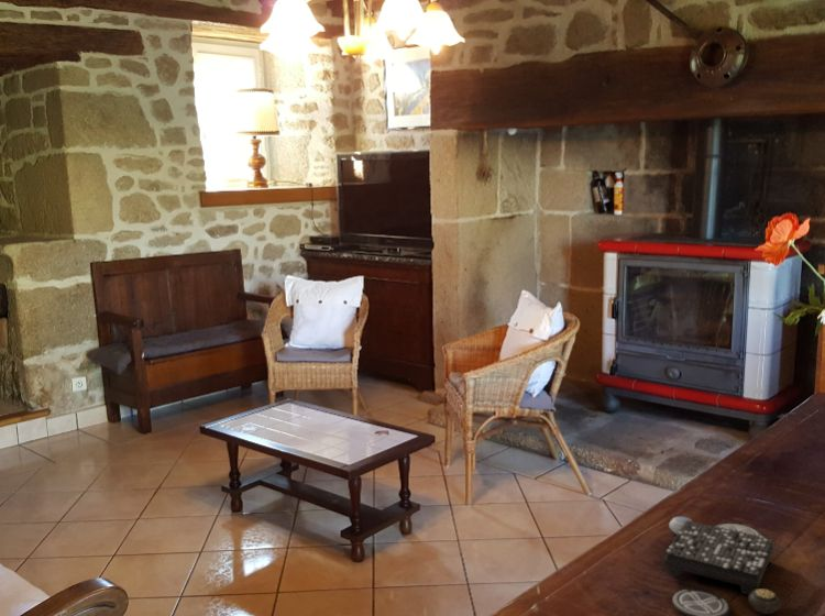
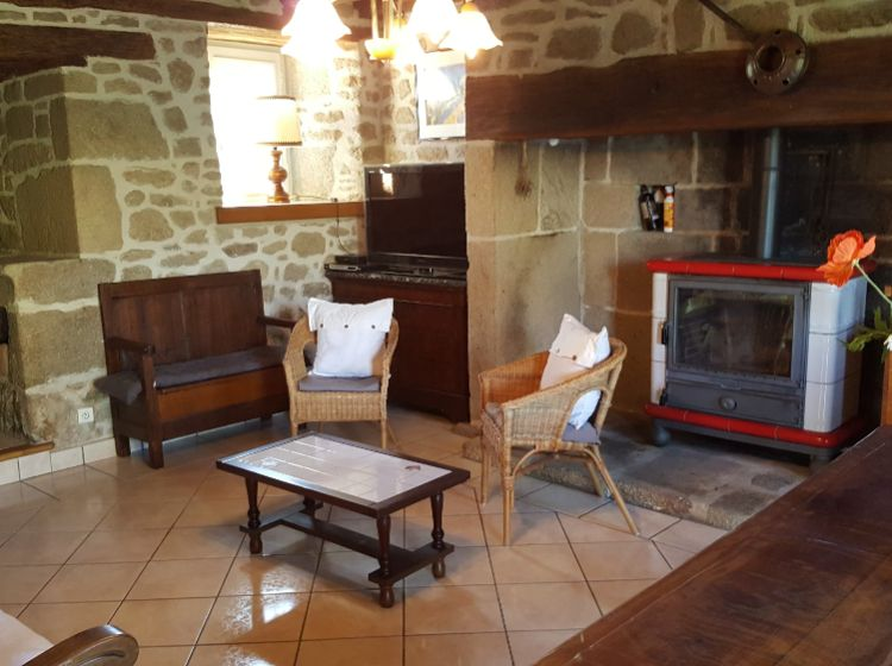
- board game [663,516,782,616]
